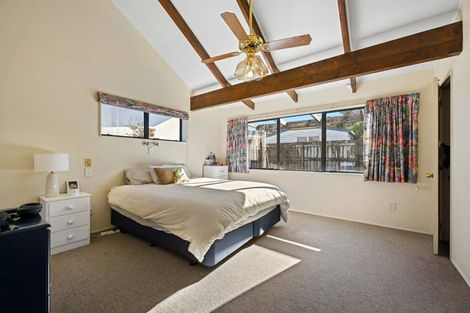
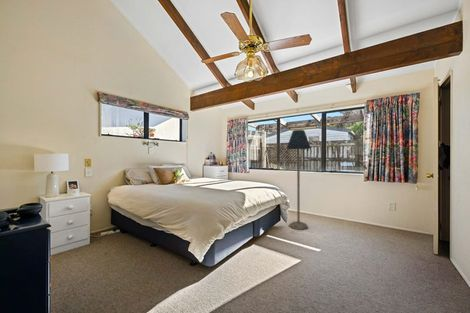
+ floor lamp [286,129,312,231]
